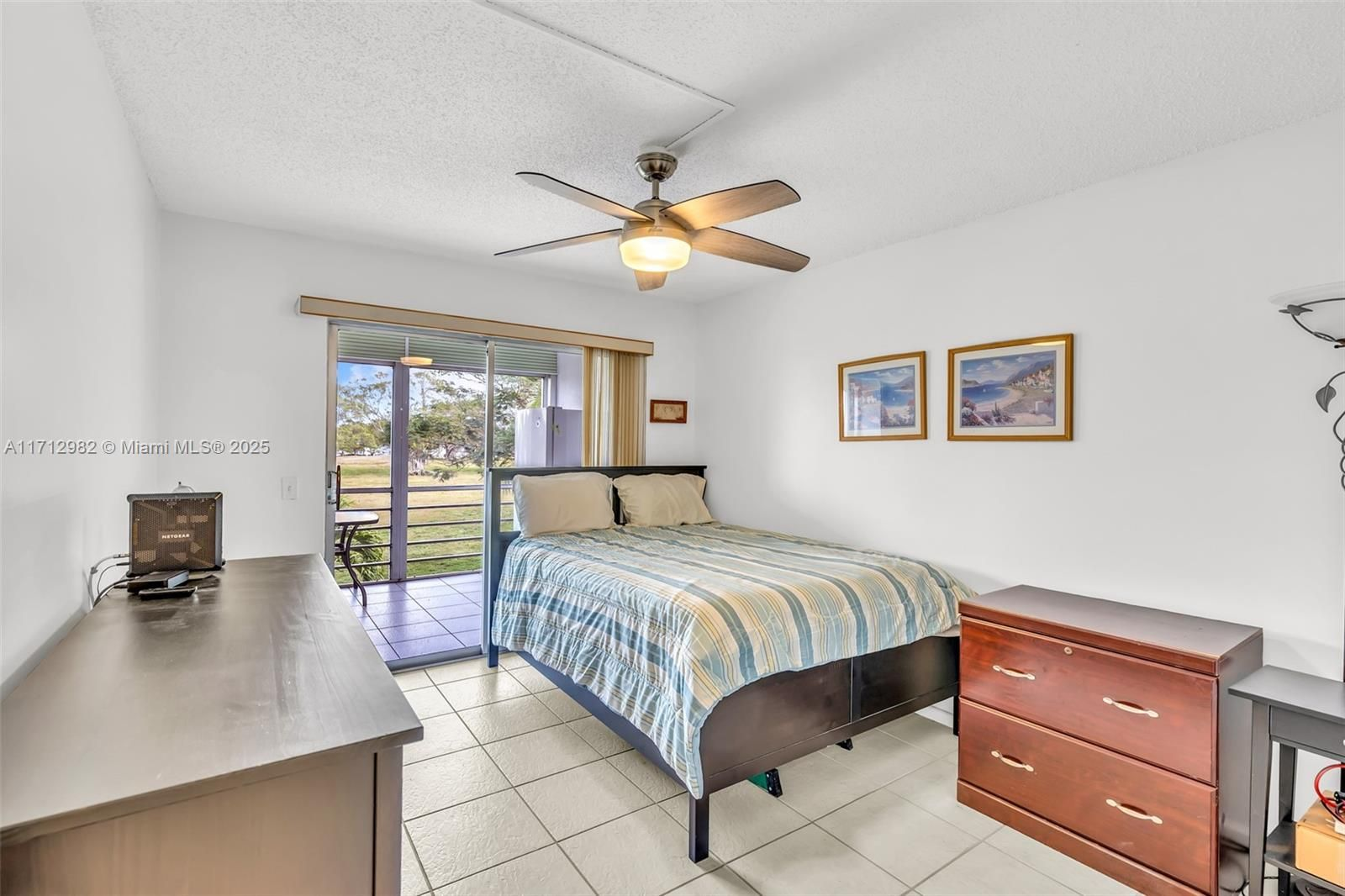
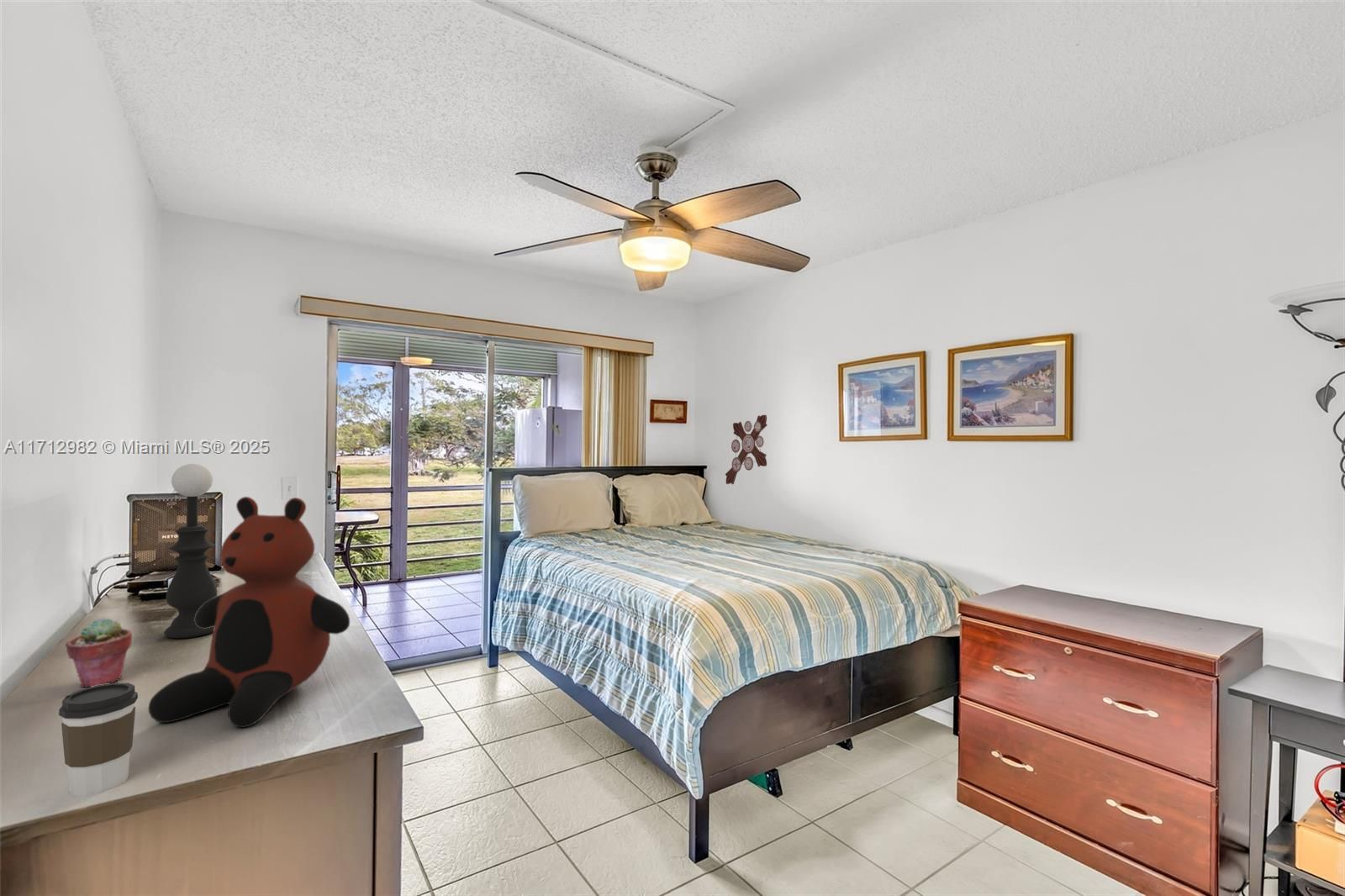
+ potted succulent [65,617,133,688]
+ coffee cup [58,682,139,797]
+ decorative cross [725,414,767,485]
+ table lamp [163,463,218,639]
+ teddy bear [147,496,351,729]
